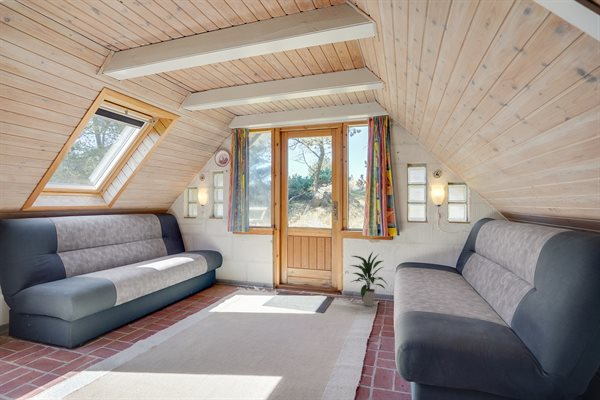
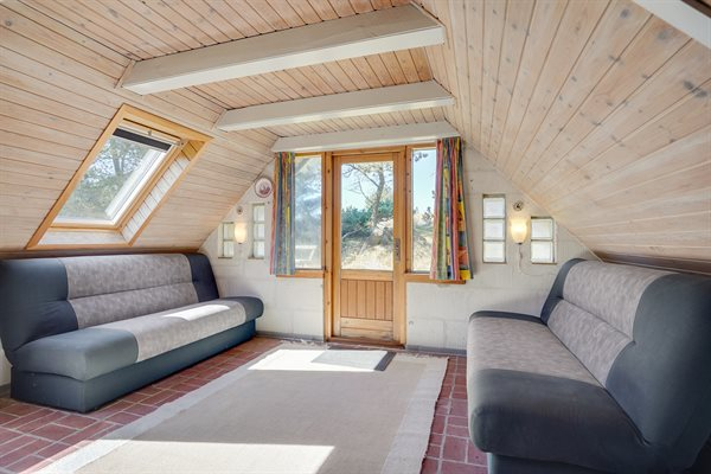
- indoor plant [347,251,388,307]
